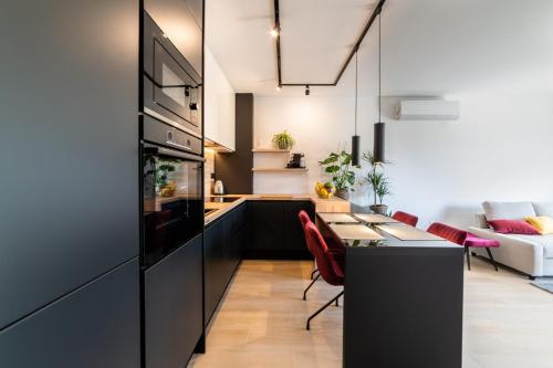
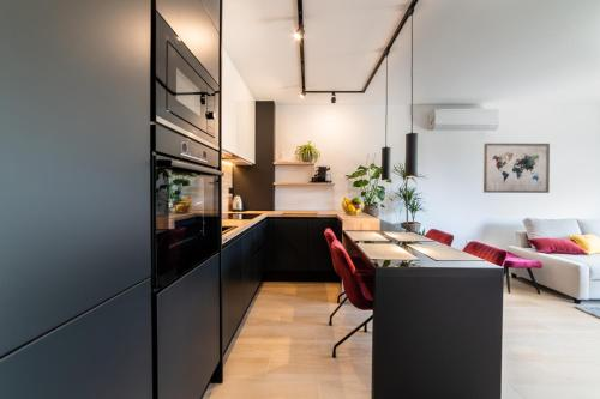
+ wall art [482,143,551,194]
